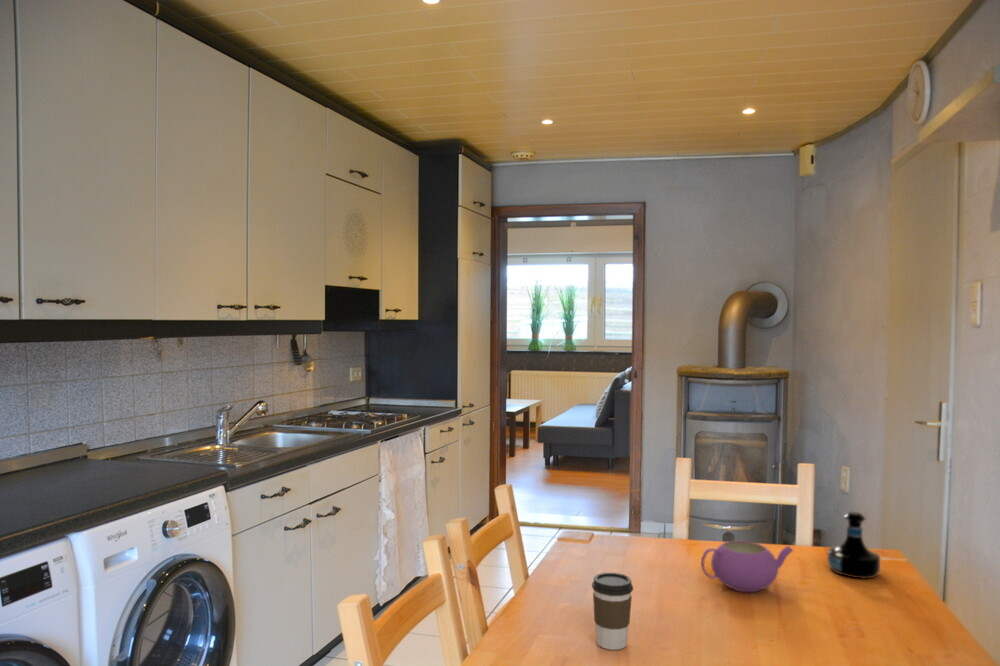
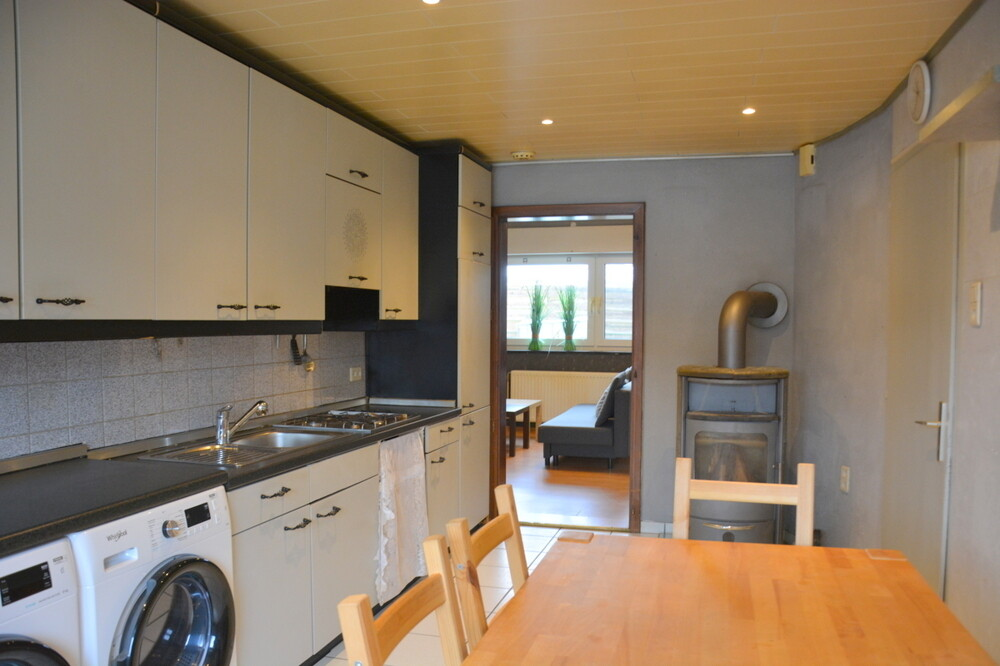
- coffee cup [591,571,634,651]
- tequila bottle [827,511,881,580]
- teapot [700,540,794,593]
